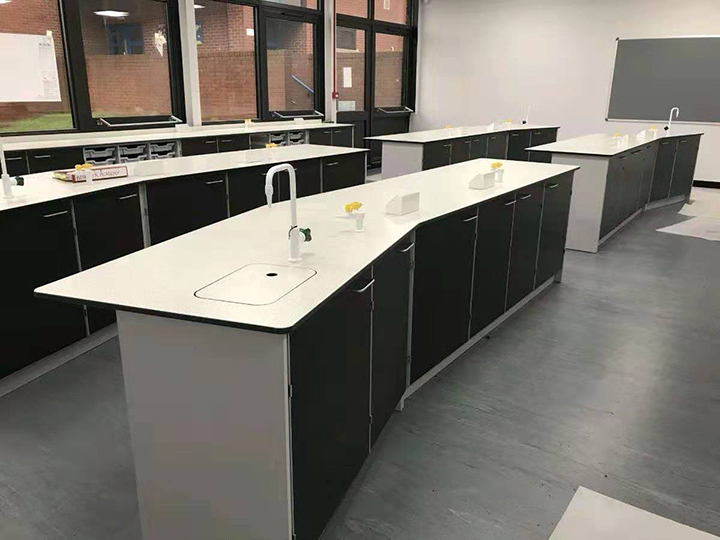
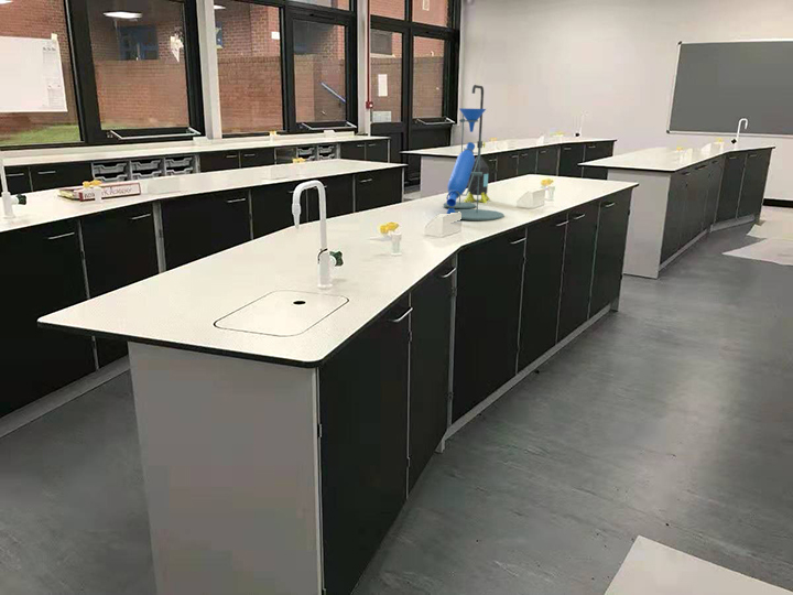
+ laboratory equipment [443,84,504,221]
